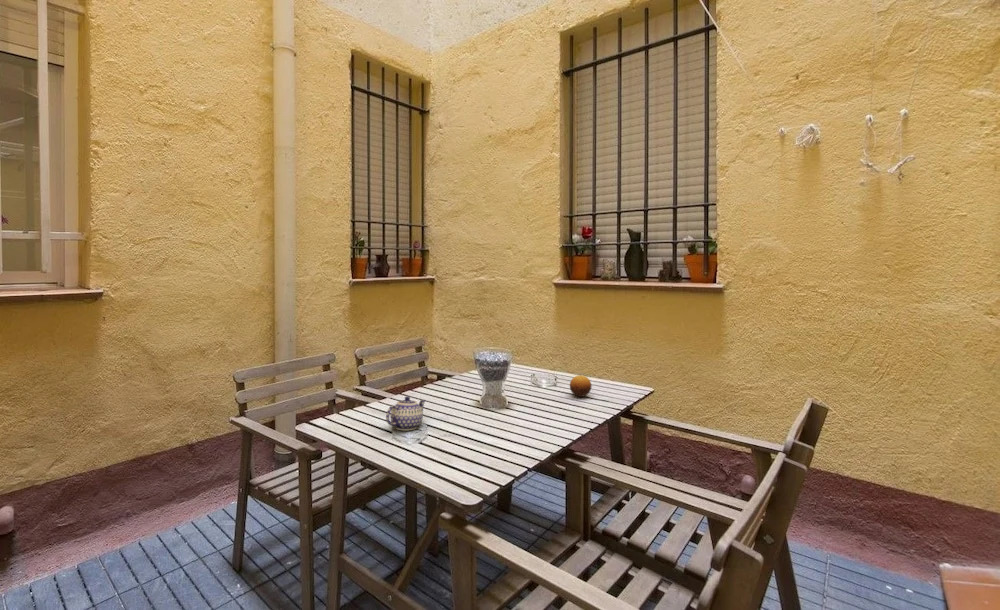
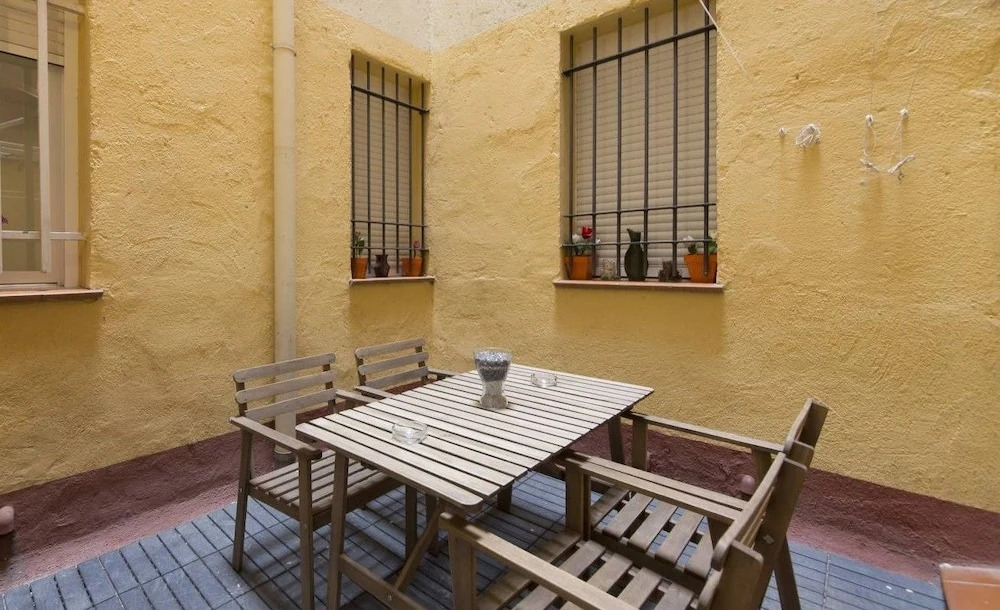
- fruit [569,374,593,398]
- teapot [385,395,426,431]
